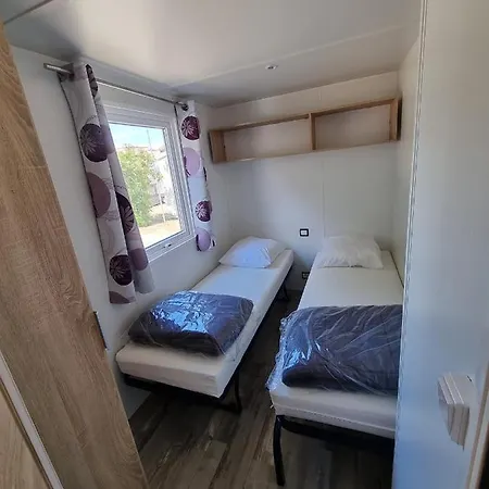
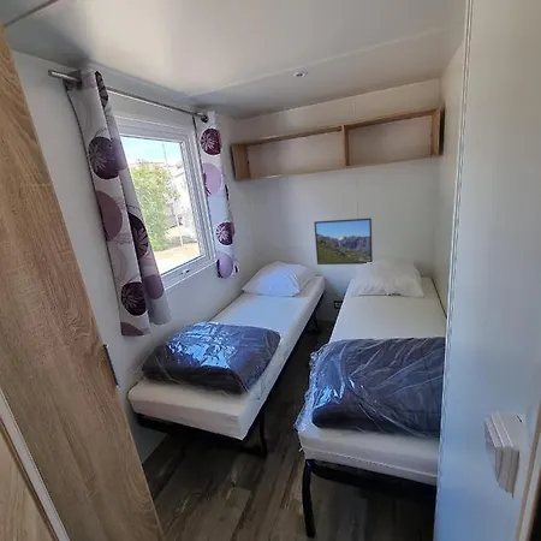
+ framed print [313,216,374,266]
